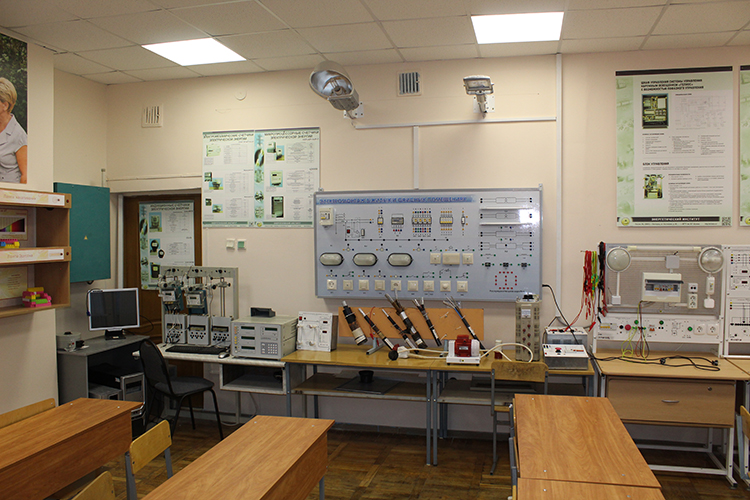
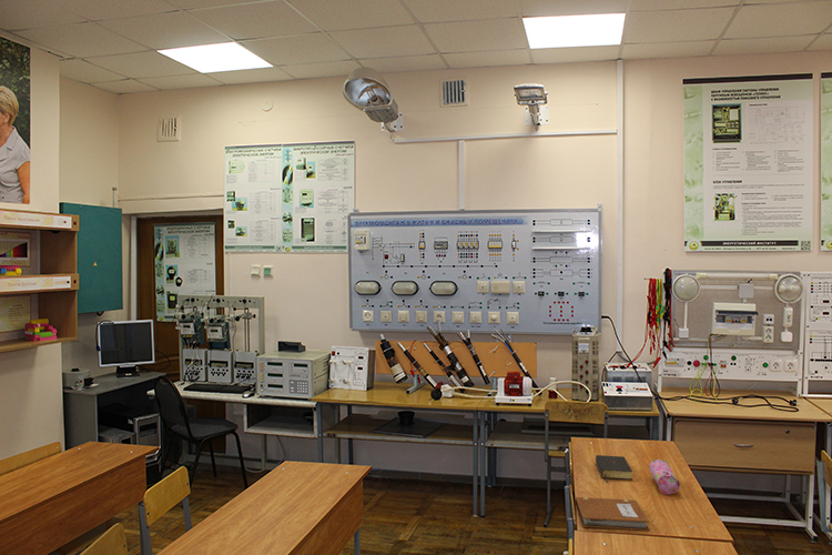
+ notebook [574,496,650,532]
+ pencil case [648,458,681,496]
+ bible [595,454,633,483]
